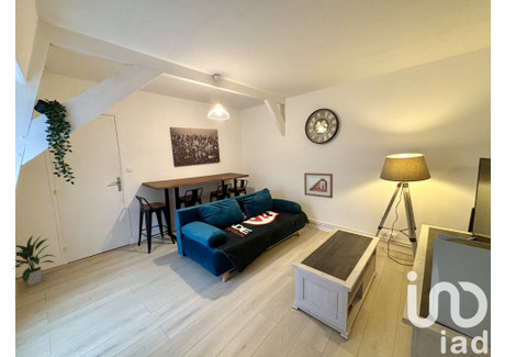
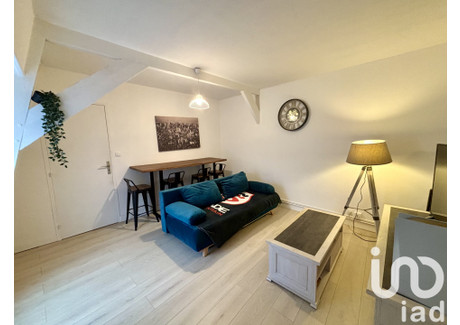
- picture frame [303,172,334,199]
- indoor plant [14,234,56,287]
